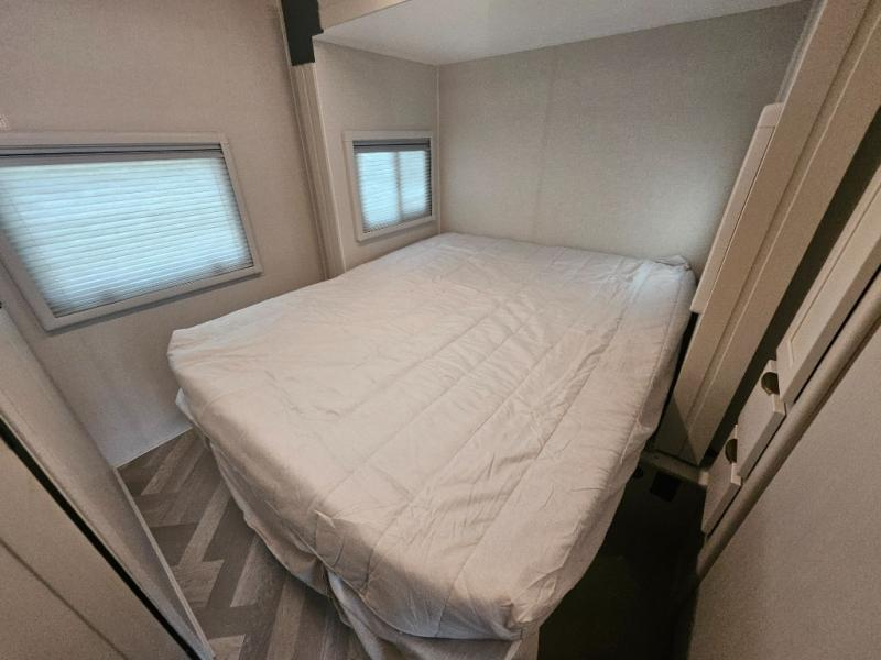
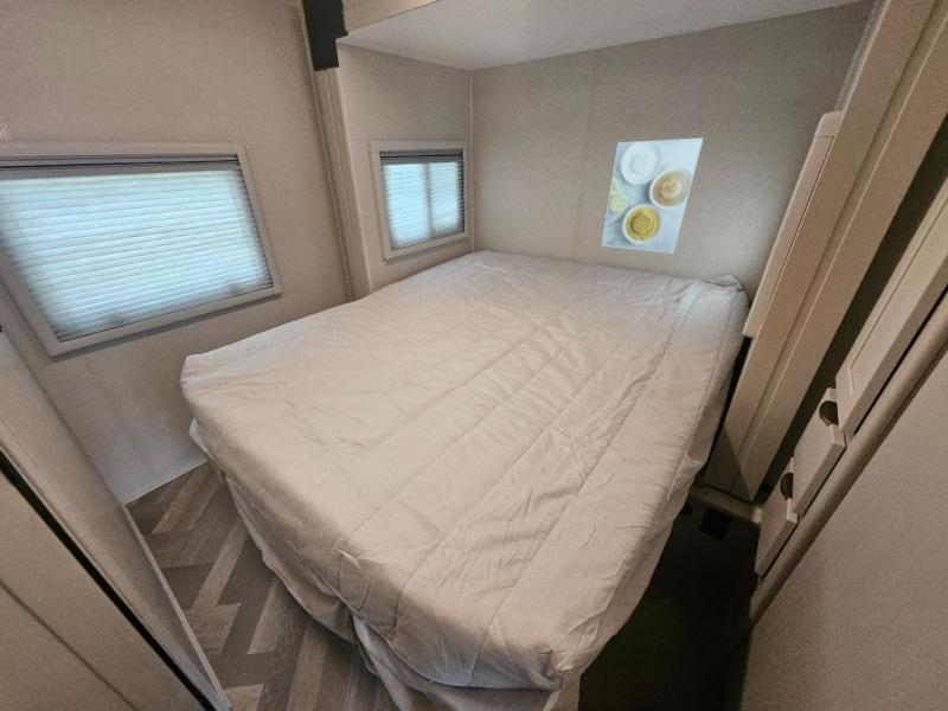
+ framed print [601,136,705,255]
